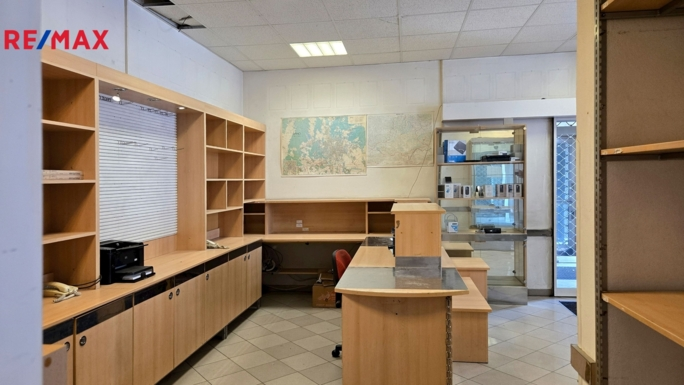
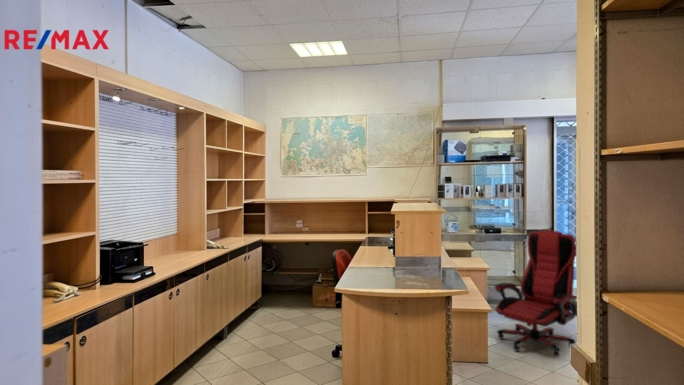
+ office chair [494,229,577,357]
